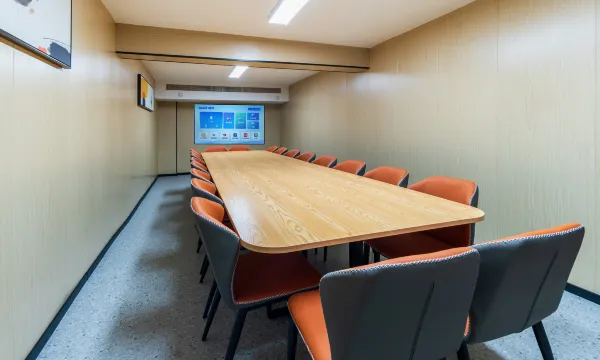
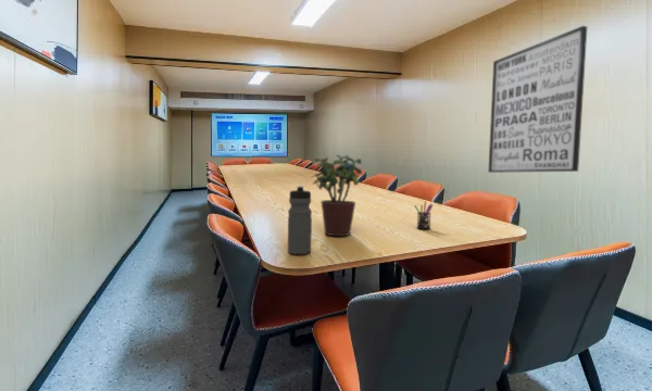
+ potted plant [310,153,363,237]
+ pen holder [413,200,434,230]
+ wall art [487,25,588,174]
+ water bottle [287,185,313,255]
